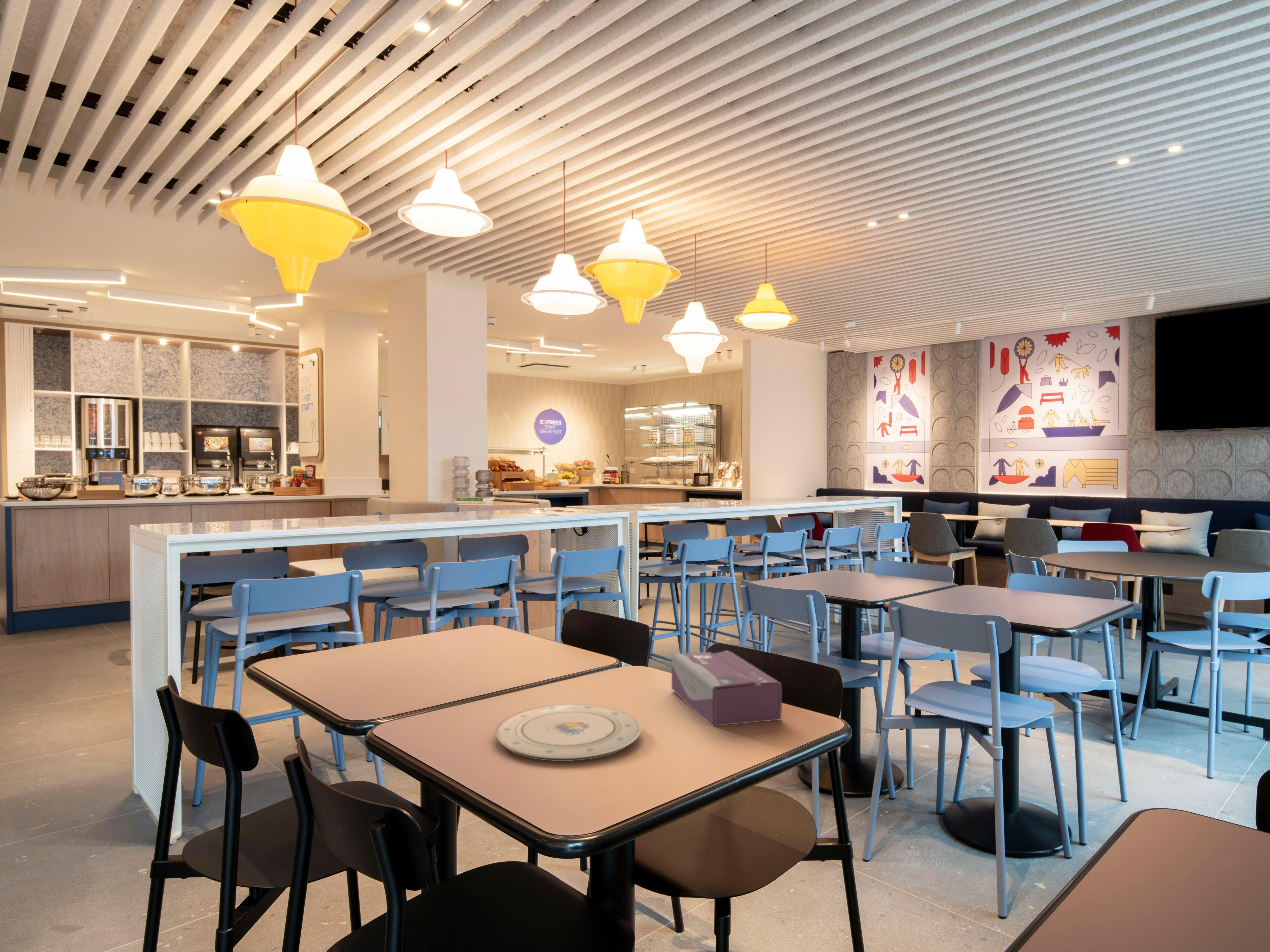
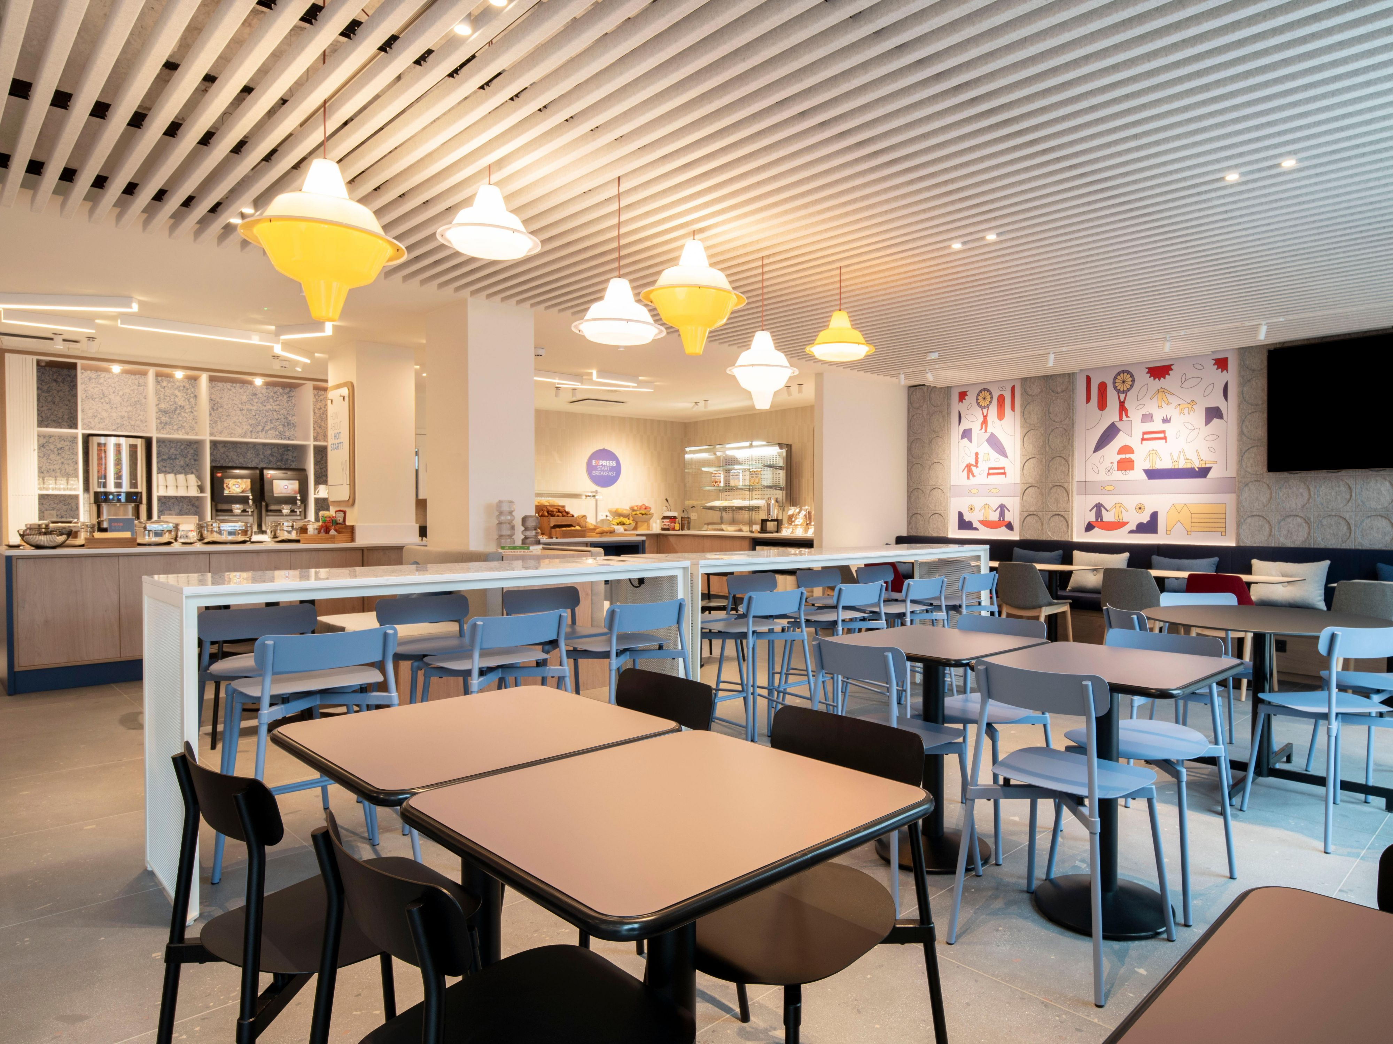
- tissue box [671,651,782,726]
- plate [495,704,641,761]
